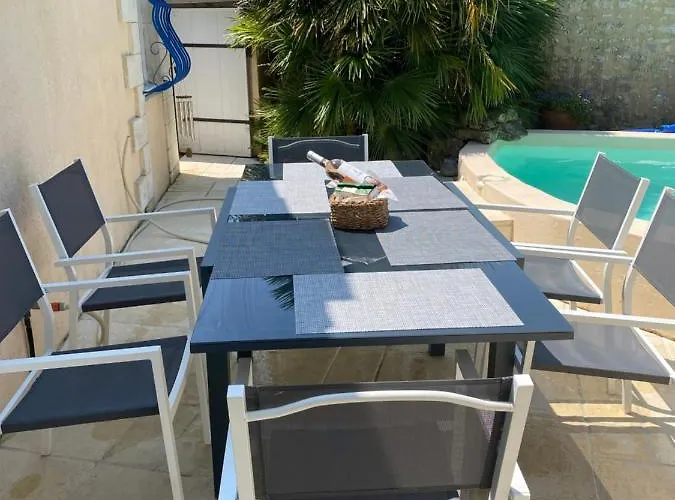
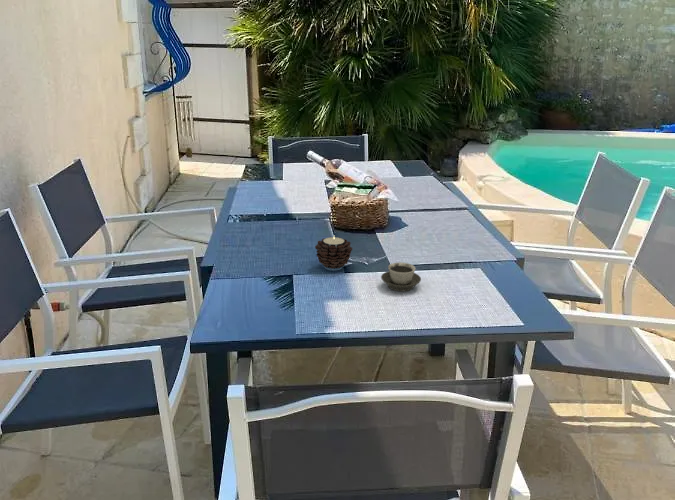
+ candle [314,236,353,271]
+ cup [380,262,422,292]
